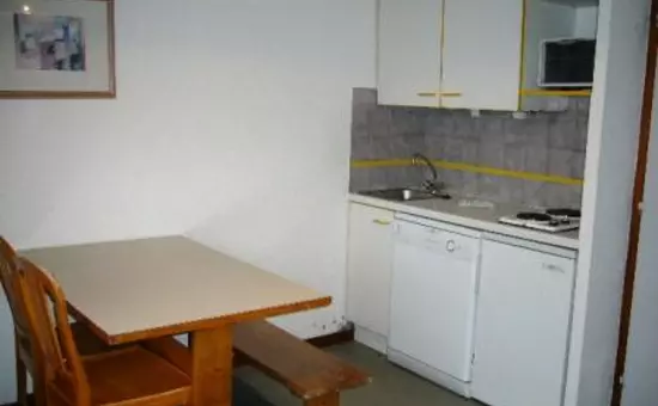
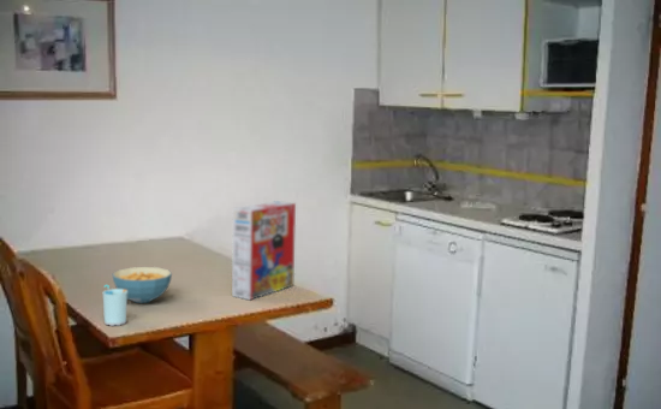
+ cereal bowl [112,266,173,304]
+ cereal box [231,200,297,301]
+ cup [102,284,129,327]
